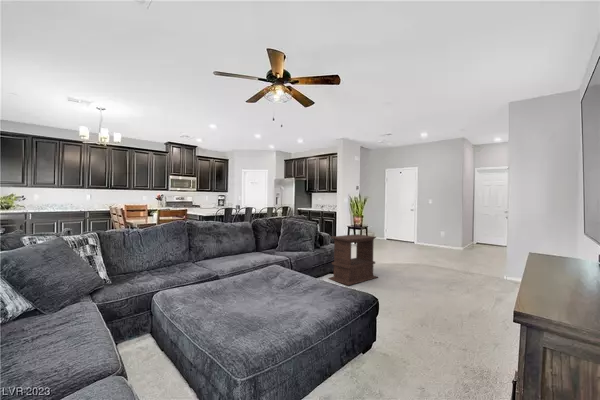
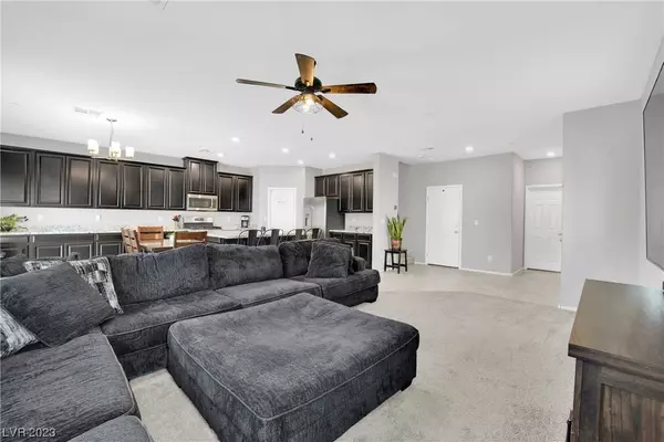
- side table [327,233,379,287]
